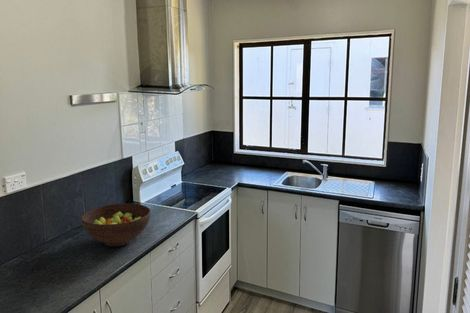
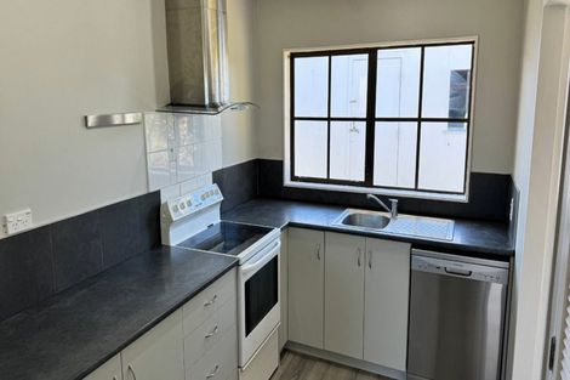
- fruit bowl [80,203,152,247]
